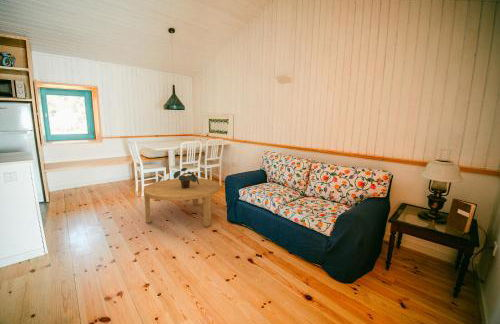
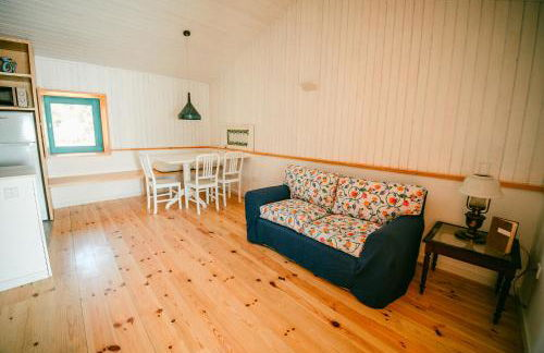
- coffee table [143,177,221,228]
- potted plant [172,167,199,189]
